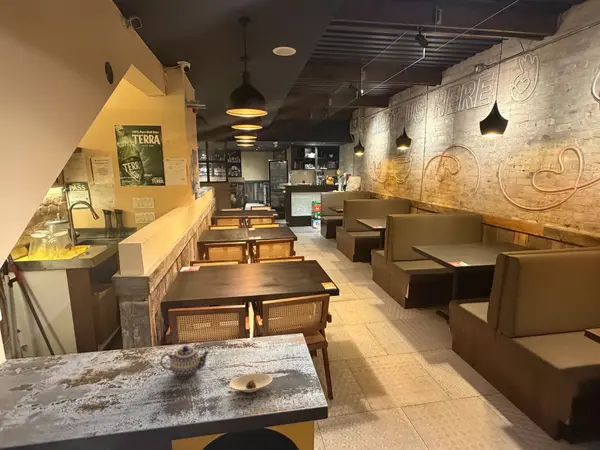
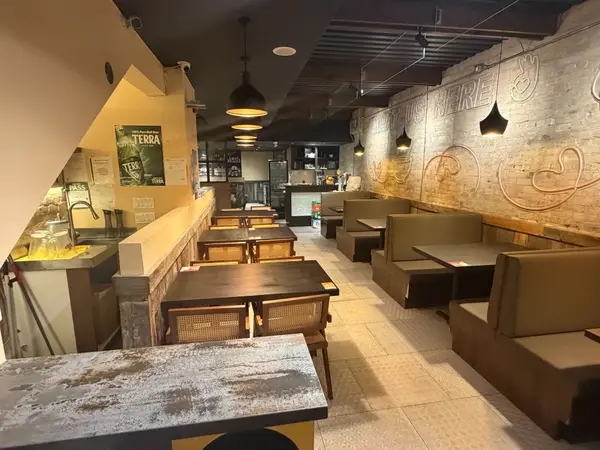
- teapot [159,345,211,379]
- saucer [229,372,273,393]
